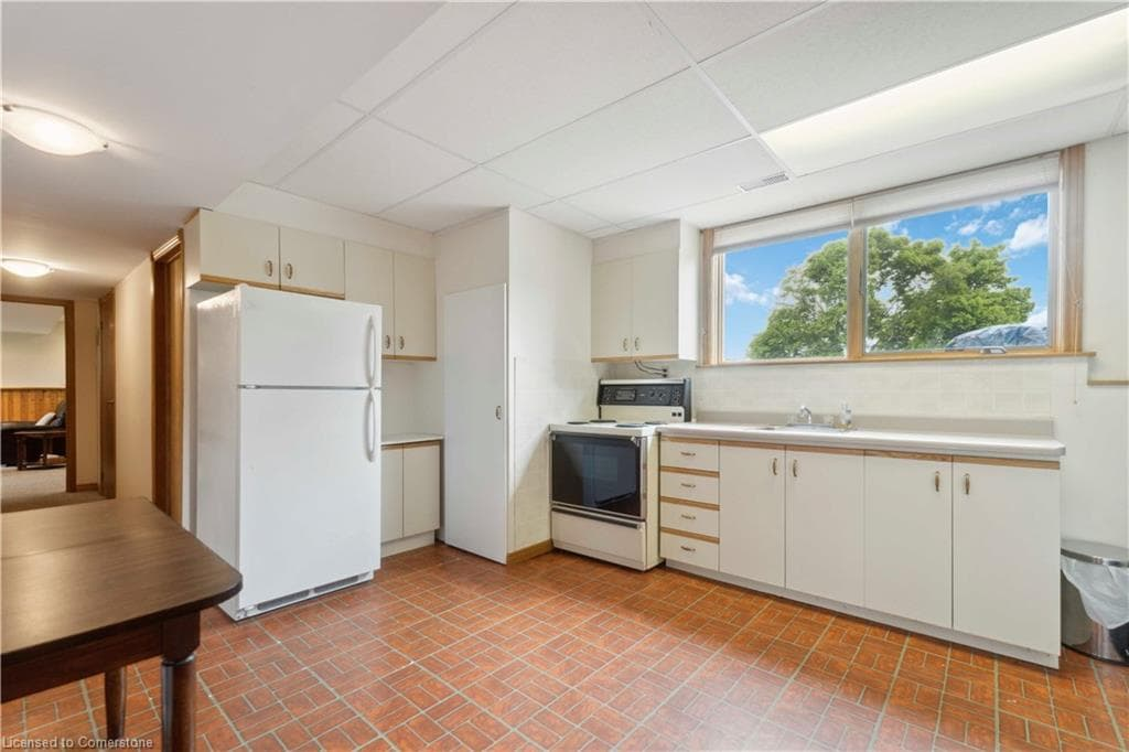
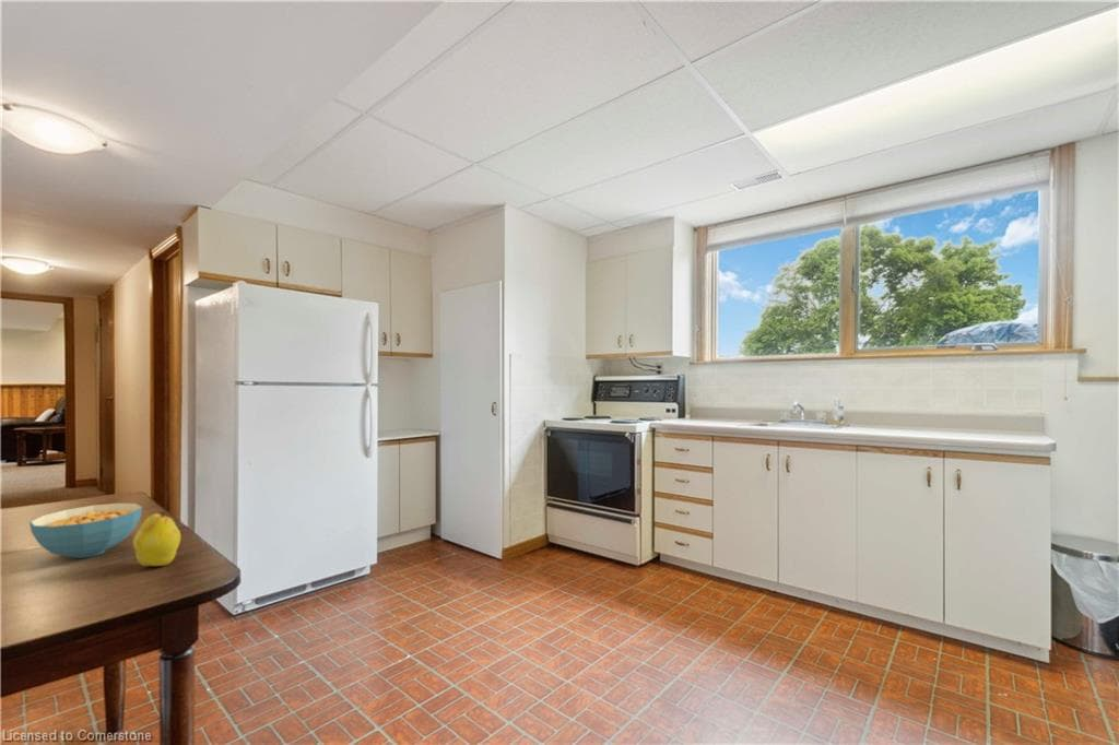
+ cereal bowl [28,502,143,559]
+ fruit [132,511,181,568]
